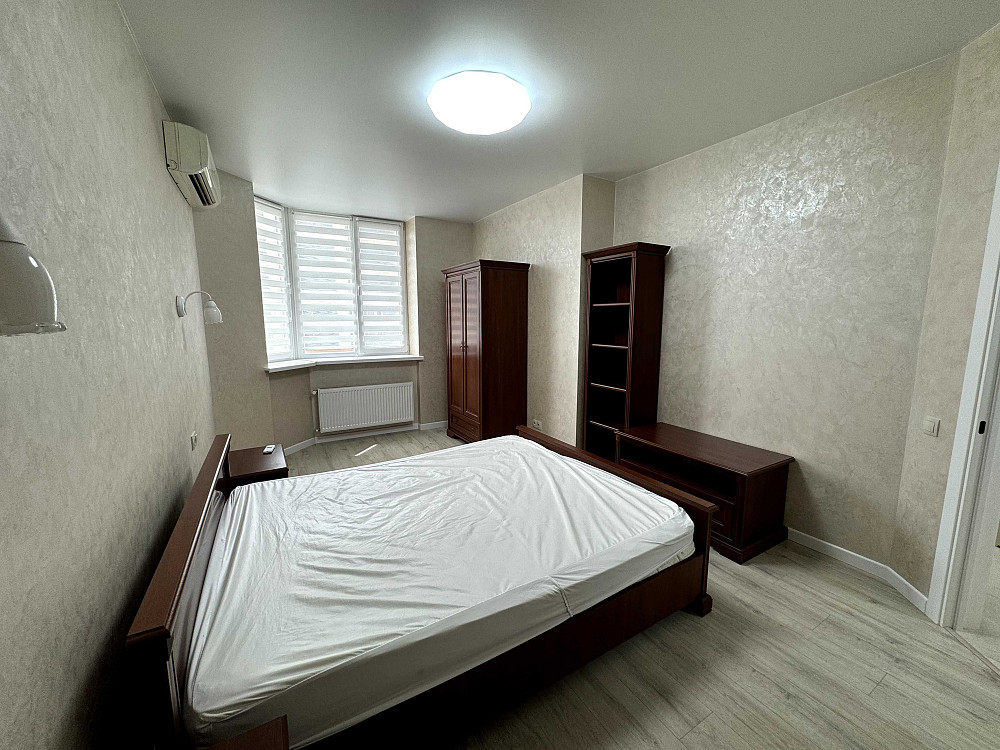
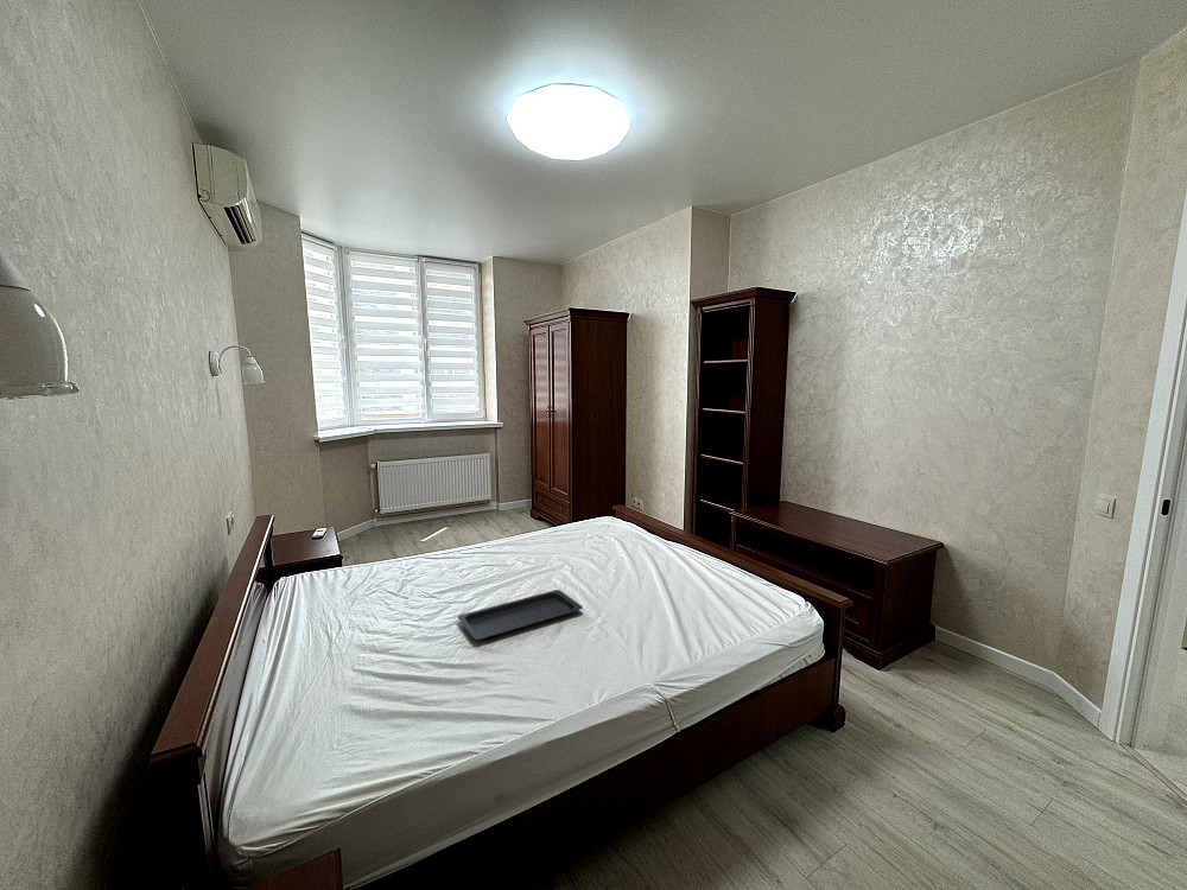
+ serving tray [457,589,584,641]
